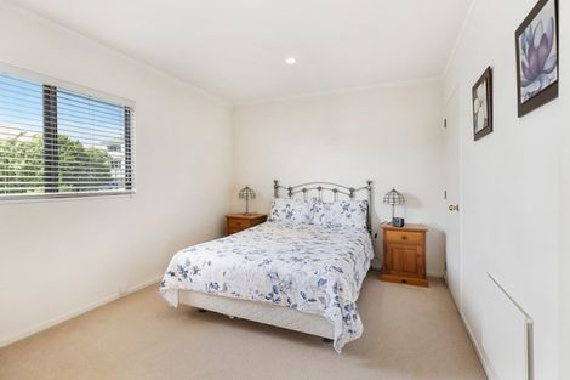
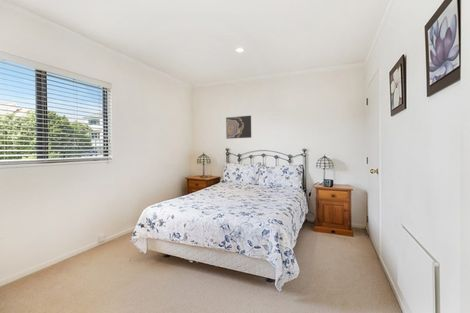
+ wall art [225,115,252,140]
